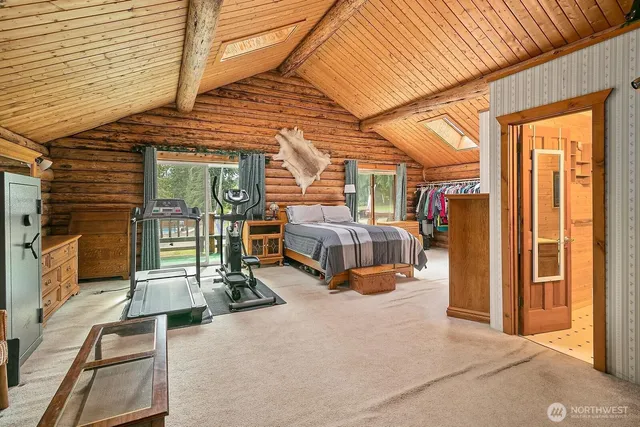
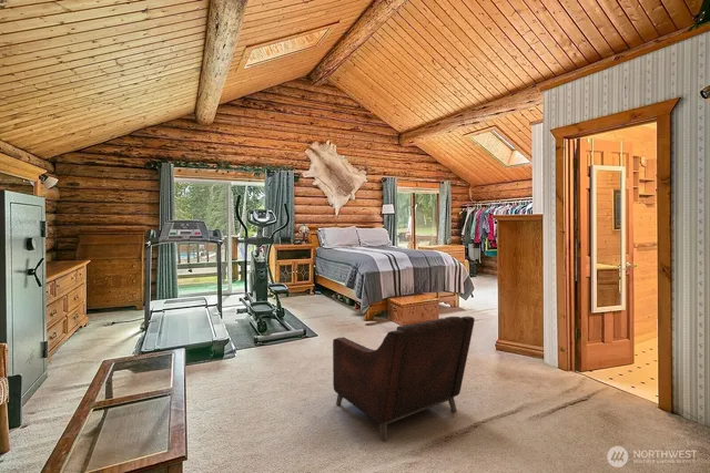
+ armchair [332,316,476,442]
